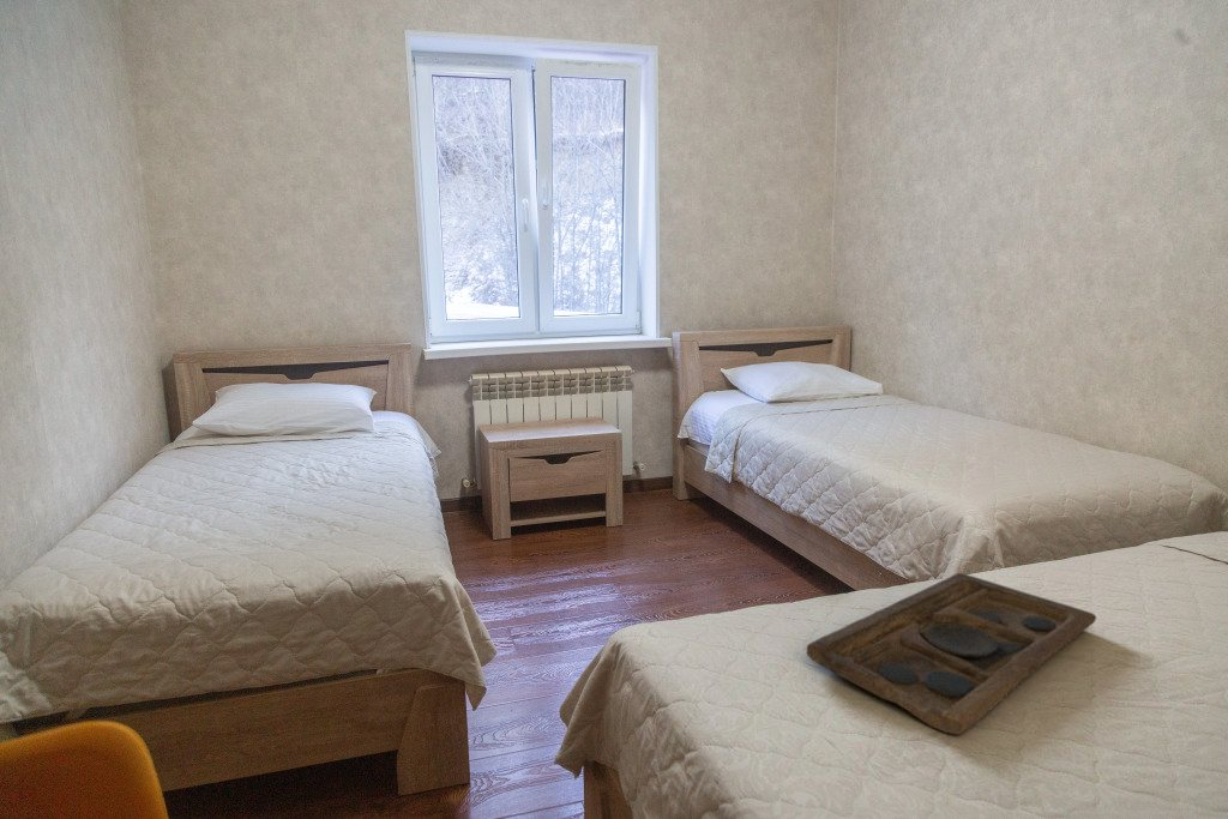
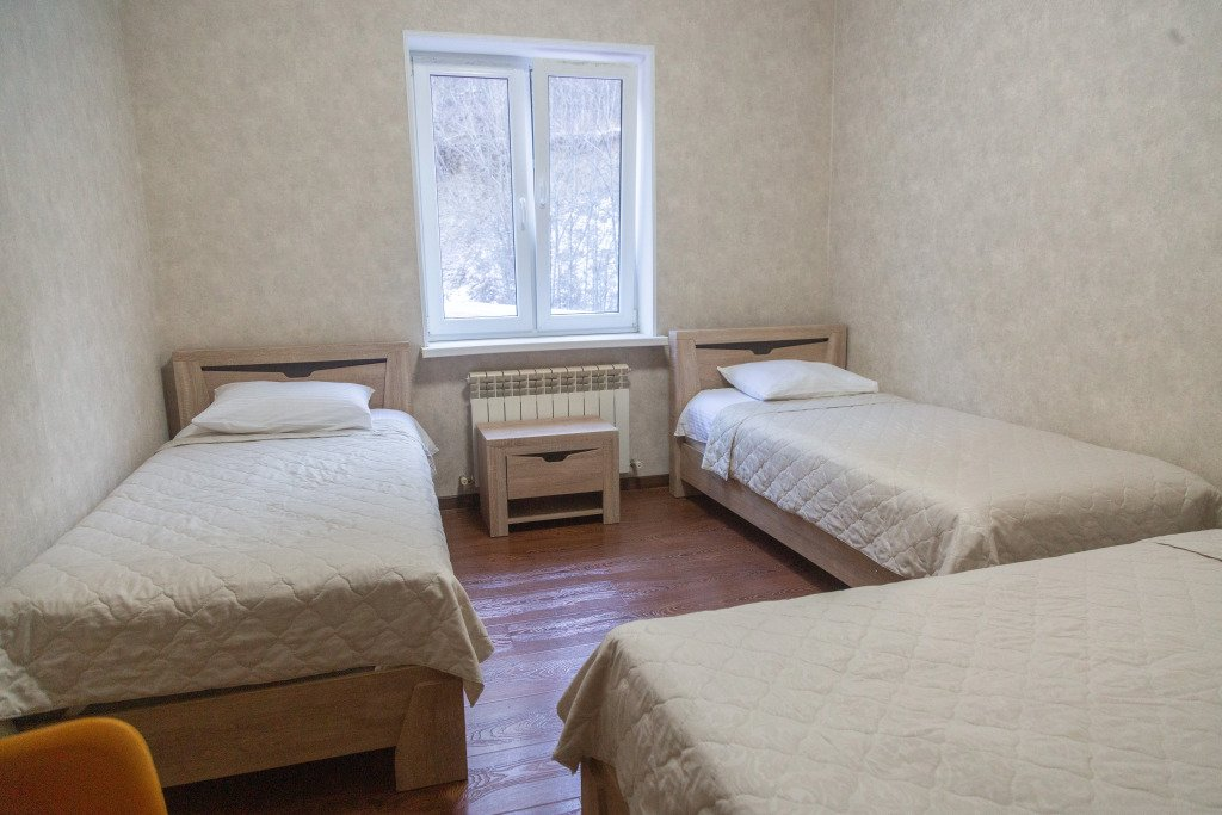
- decorative tray [806,572,1097,735]
